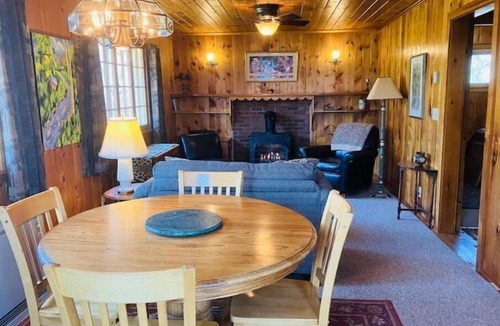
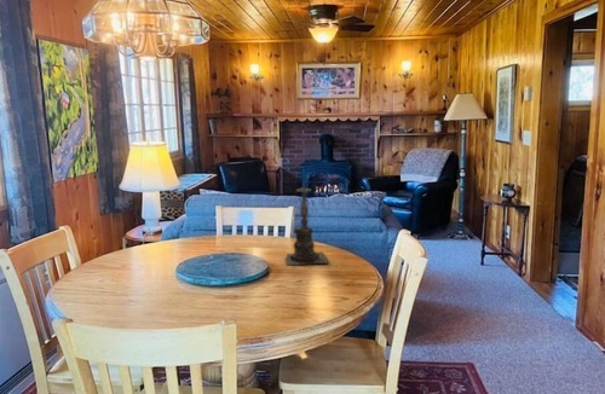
+ candle holder [283,184,330,266]
